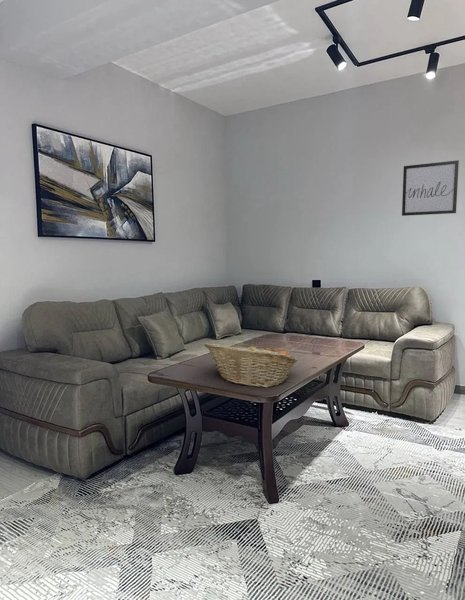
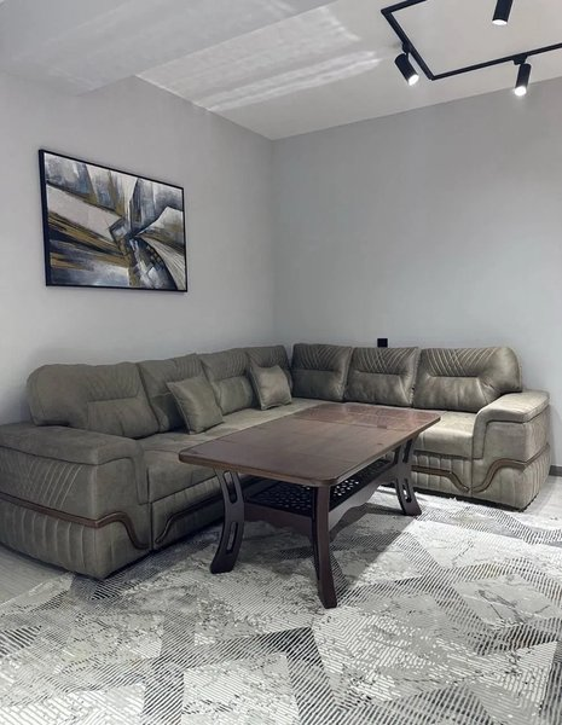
- wall art [401,159,460,217]
- fruit basket [204,341,299,388]
